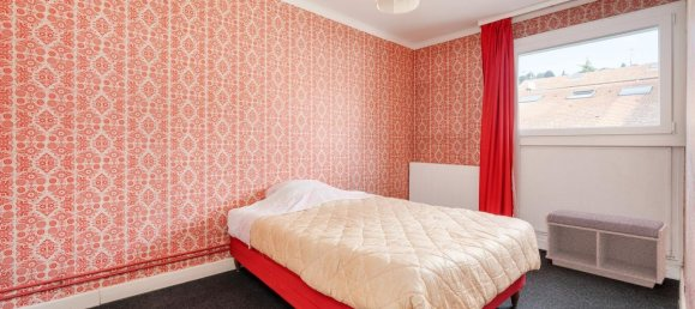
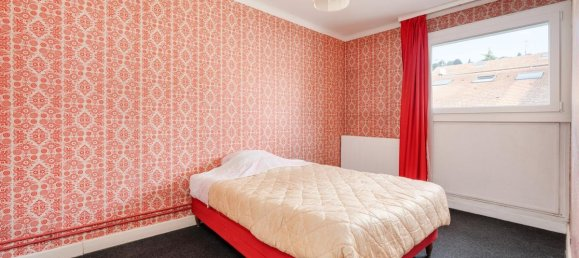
- bench [544,208,669,289]
